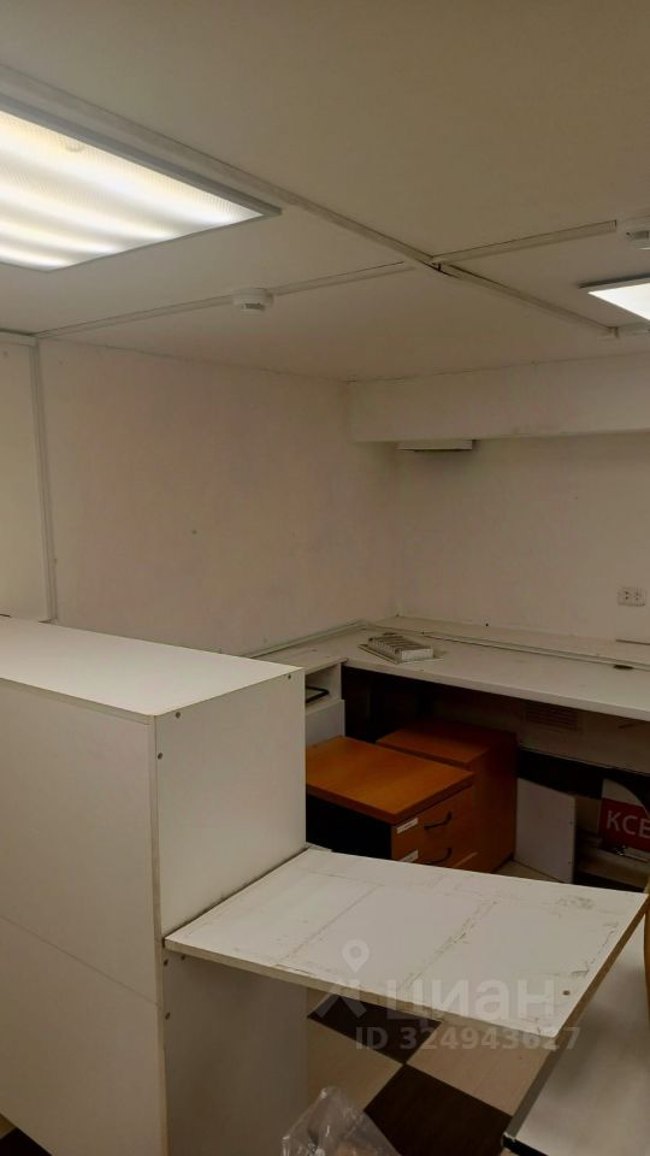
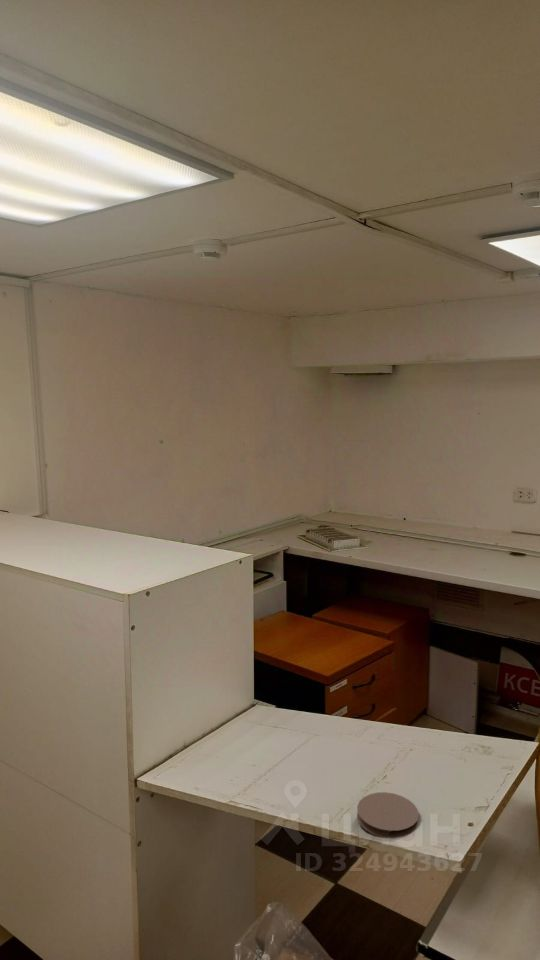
+ coaster [356,791,420,839]
